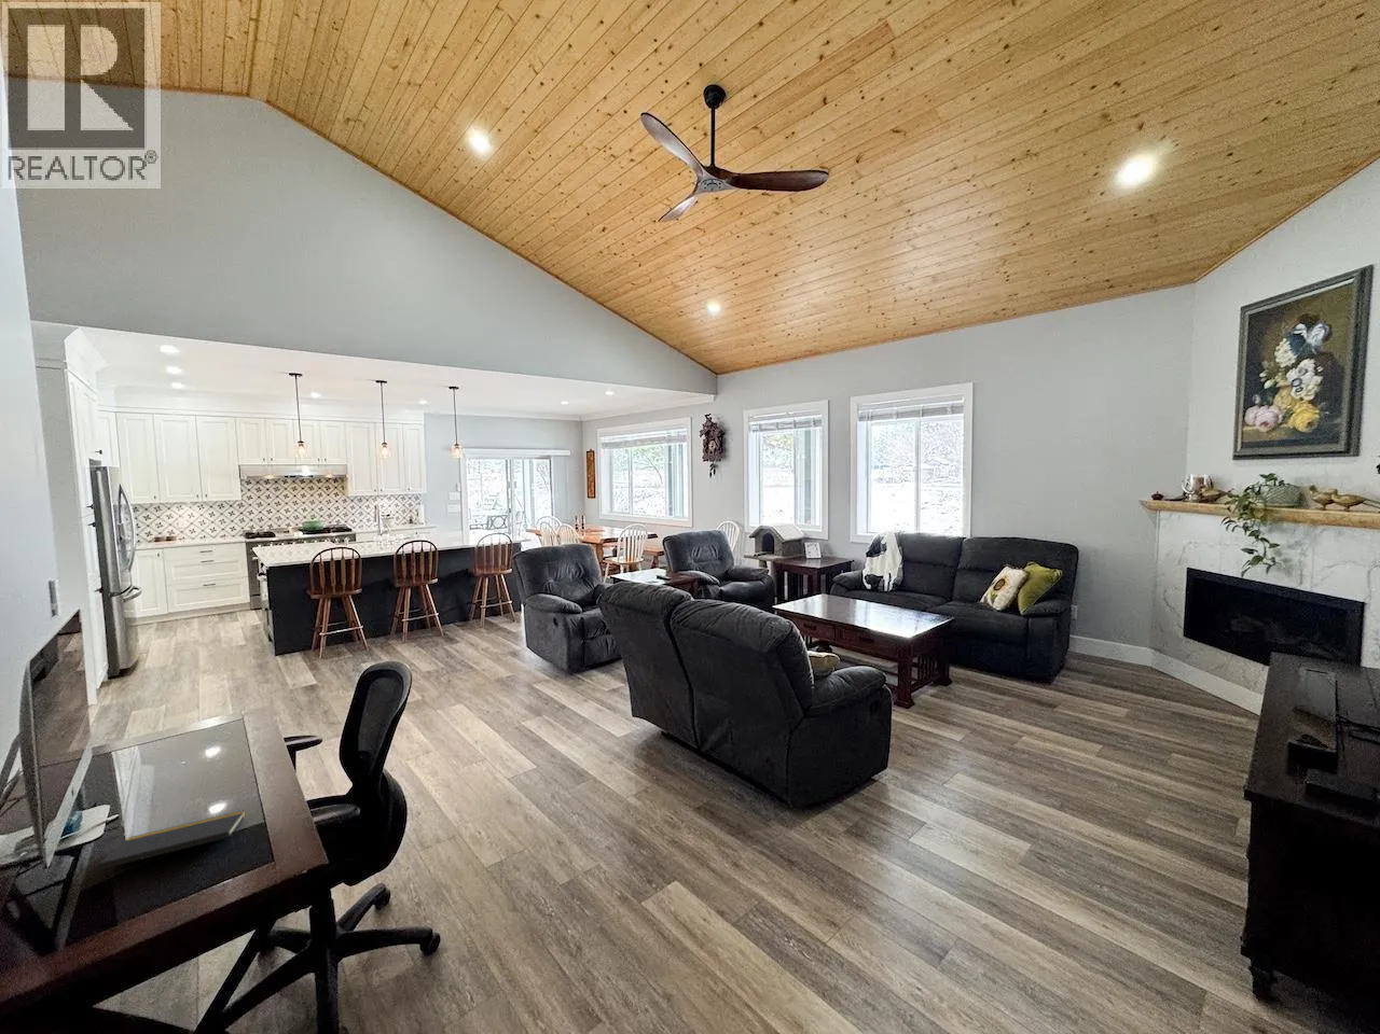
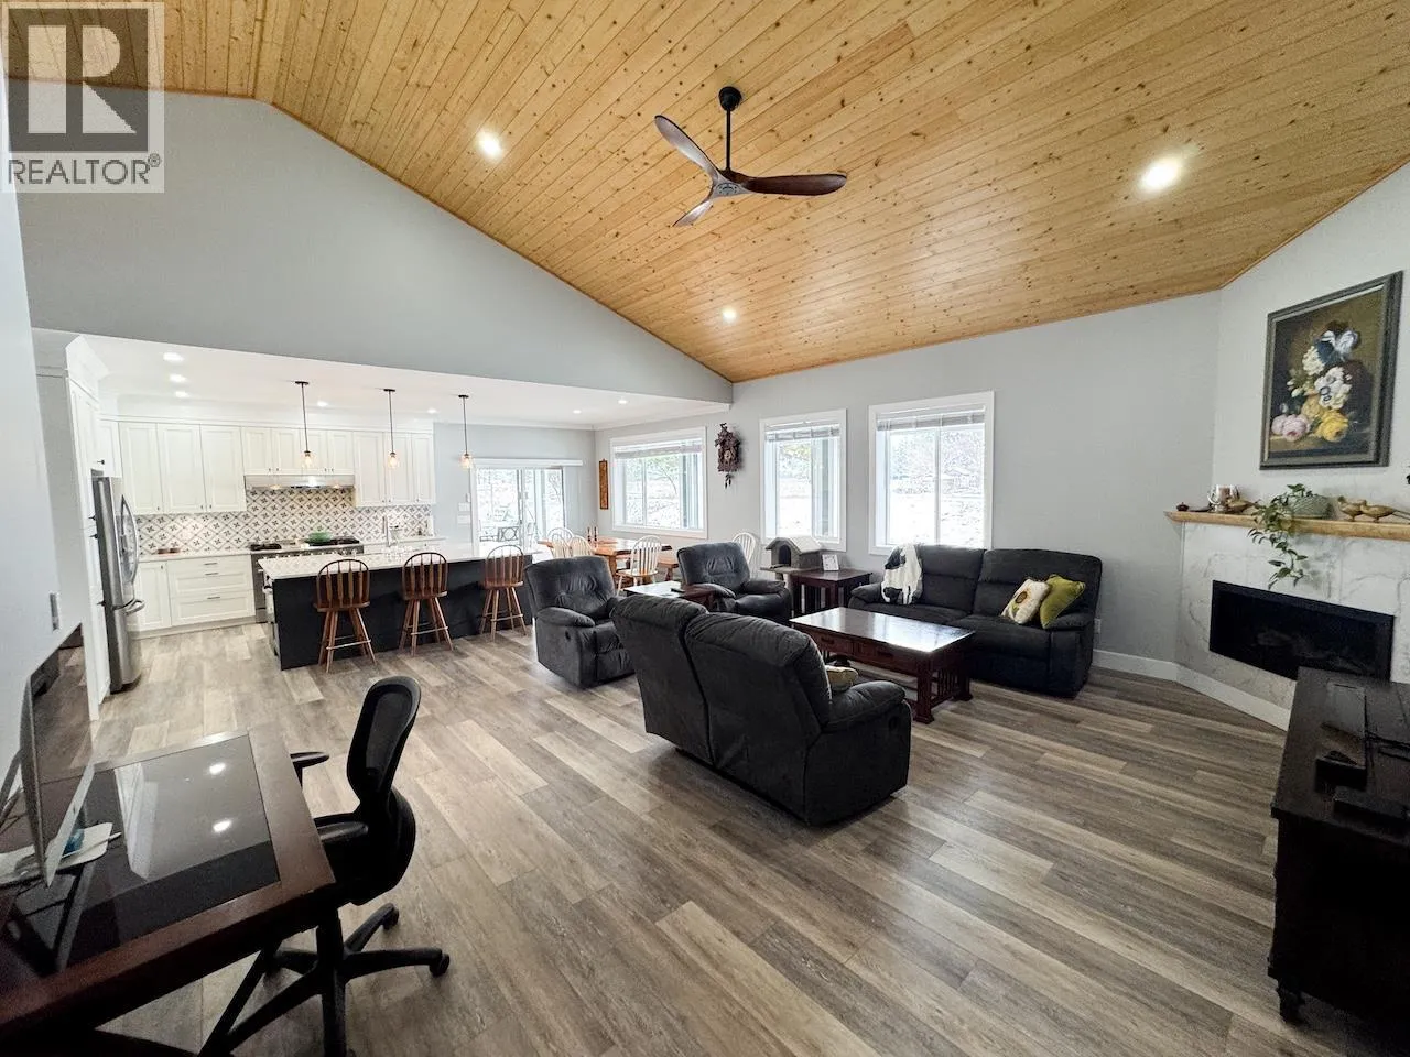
- notepad [97,809,246,871]
